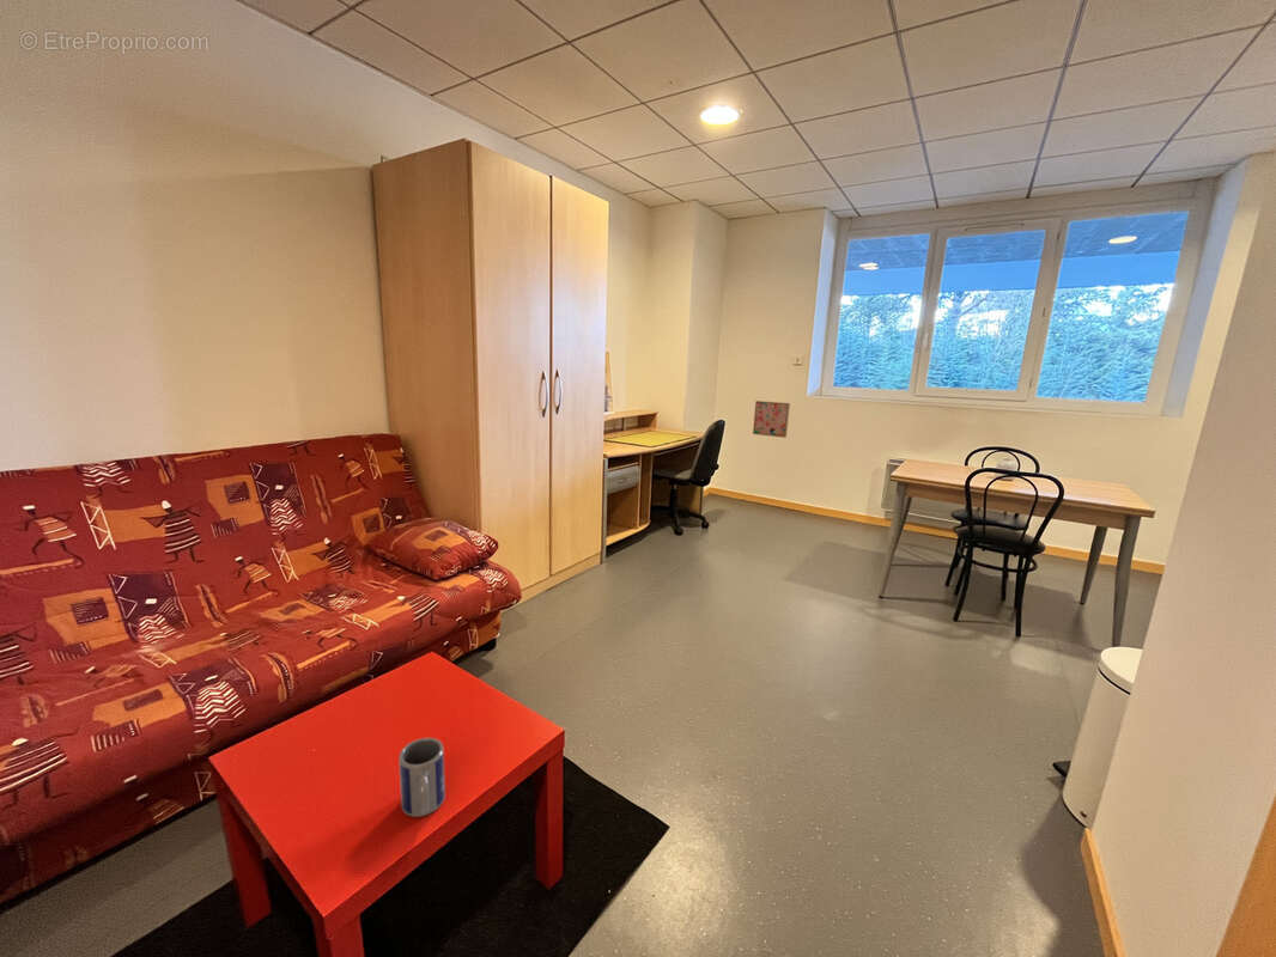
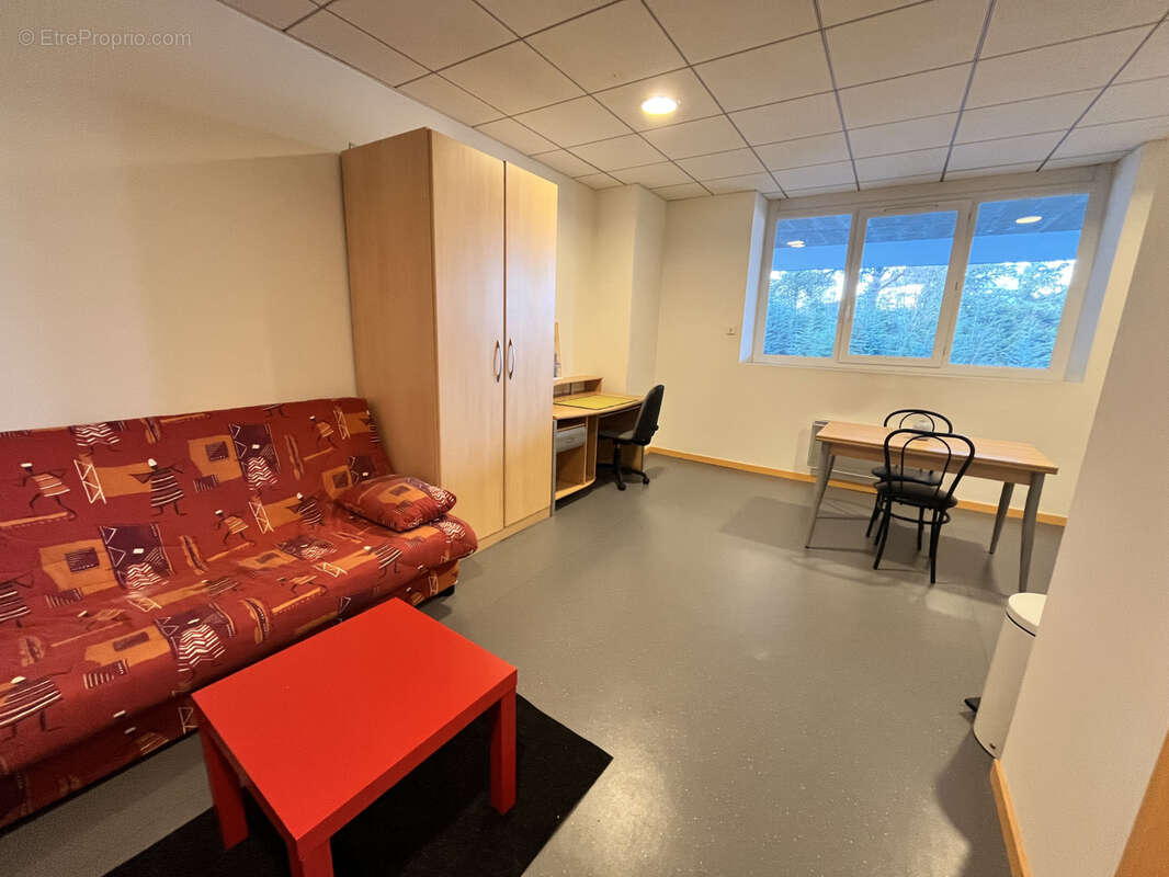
- wall art [752,400,791,439]
- mug [397,737,446,818]
